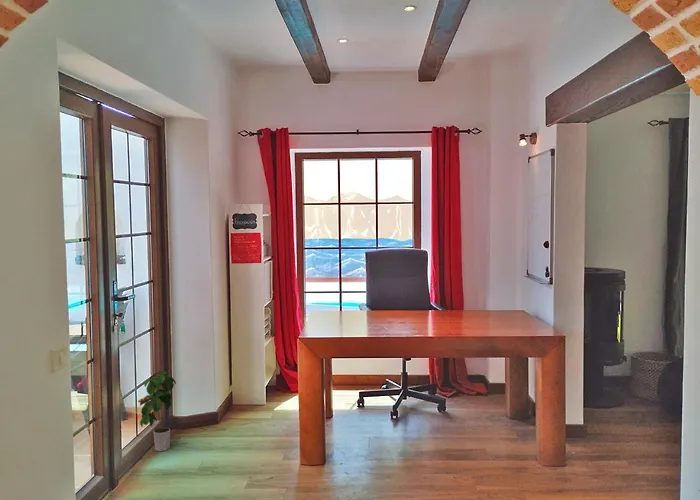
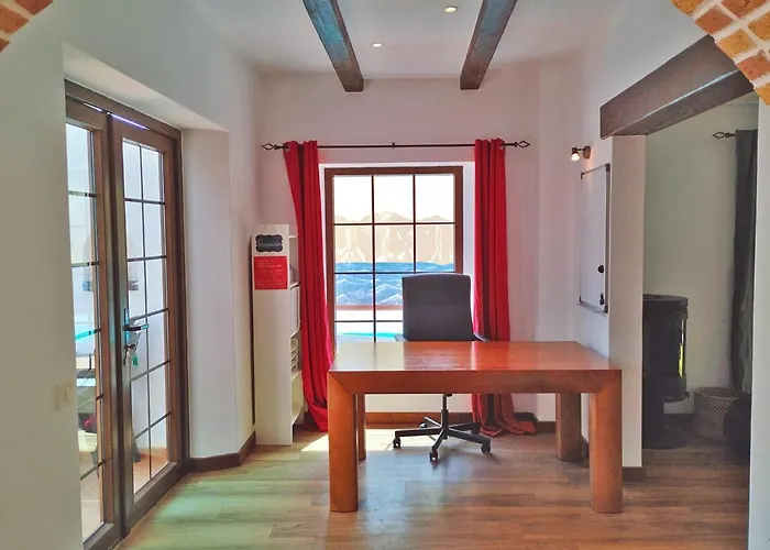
- potted plant [137,370,177,452]
